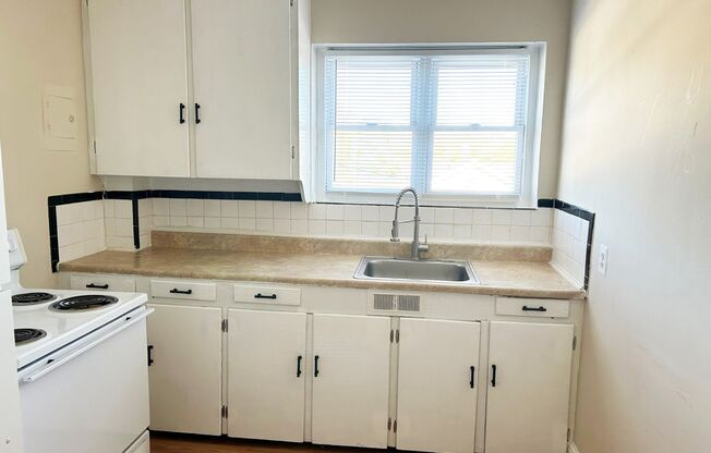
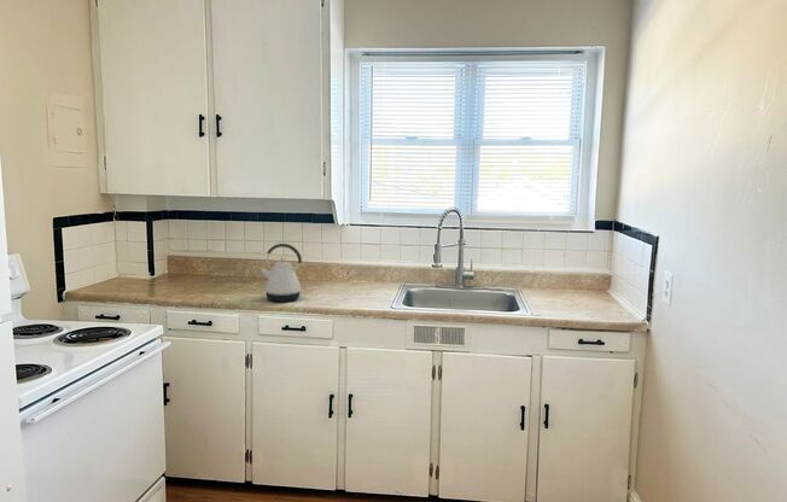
+ kettle [258,243,305,303]
